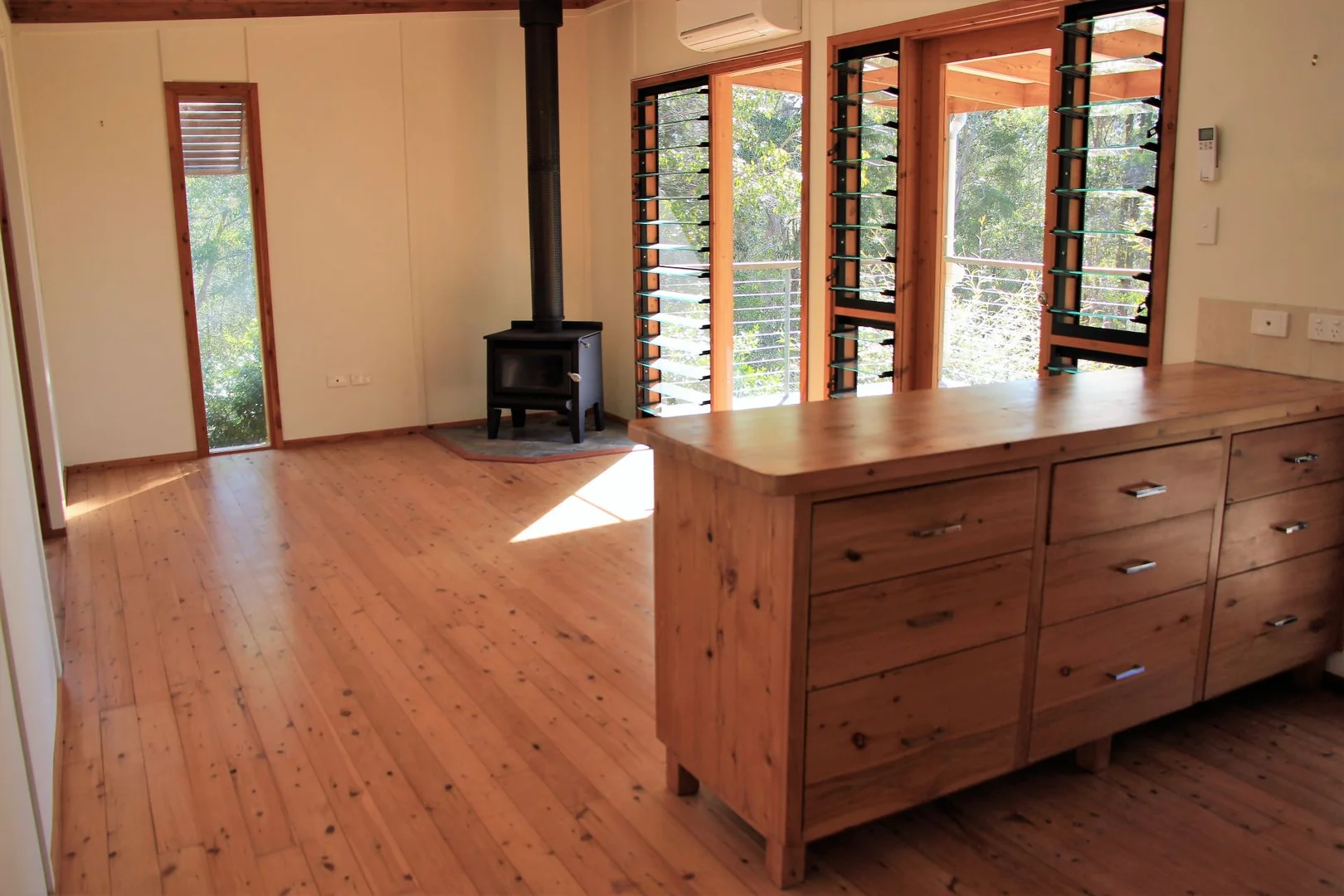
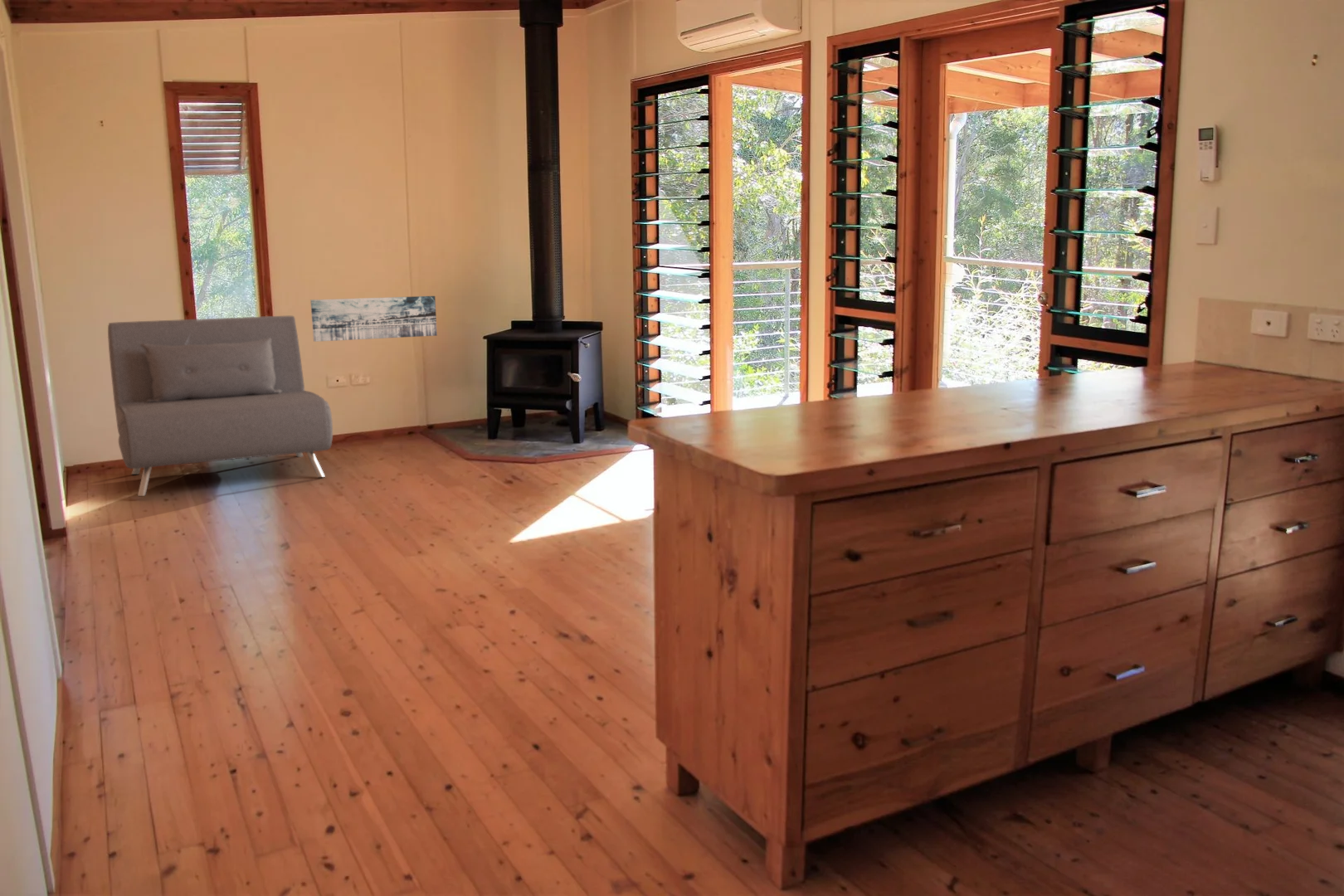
+ sofa [107,315,334,497]
+ wall art [309,295,438,343]
